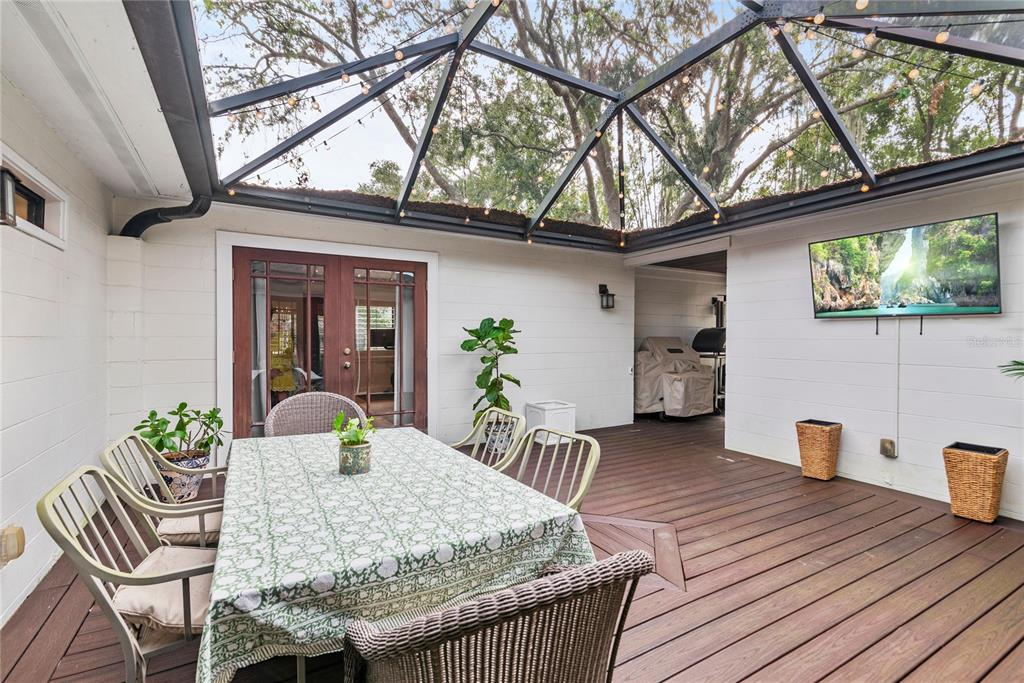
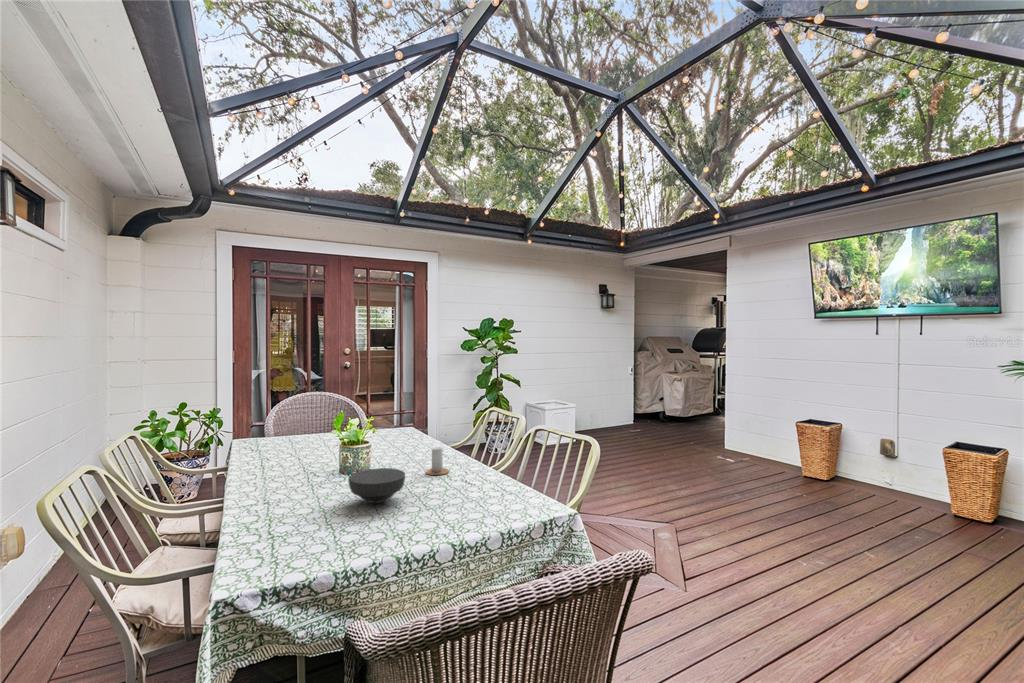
+ bowl [347,467,406,504]
+ candle [425,446,450,476]
